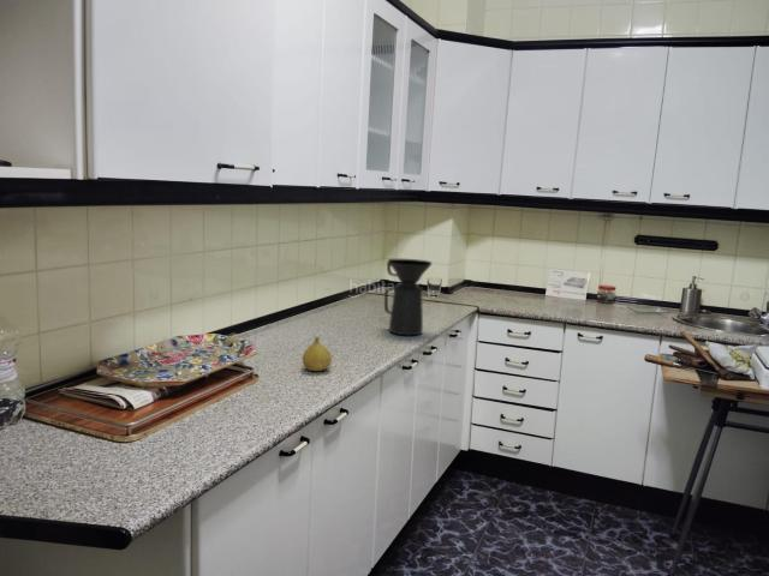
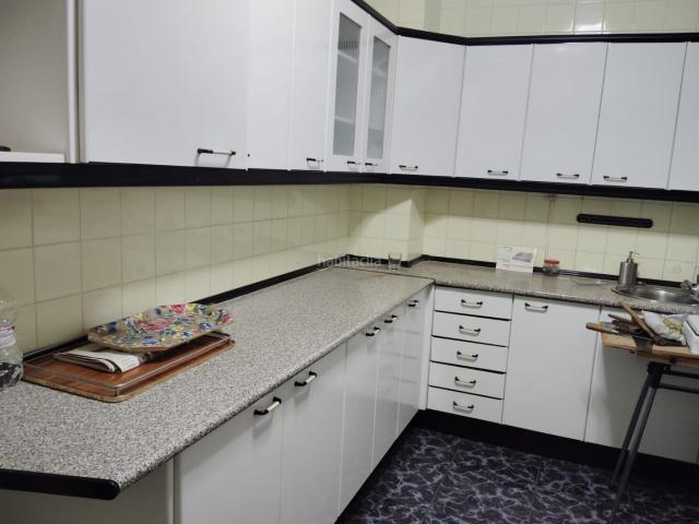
- fruit [302,336,333,372]
- coffee maker [383,258,433,337]
